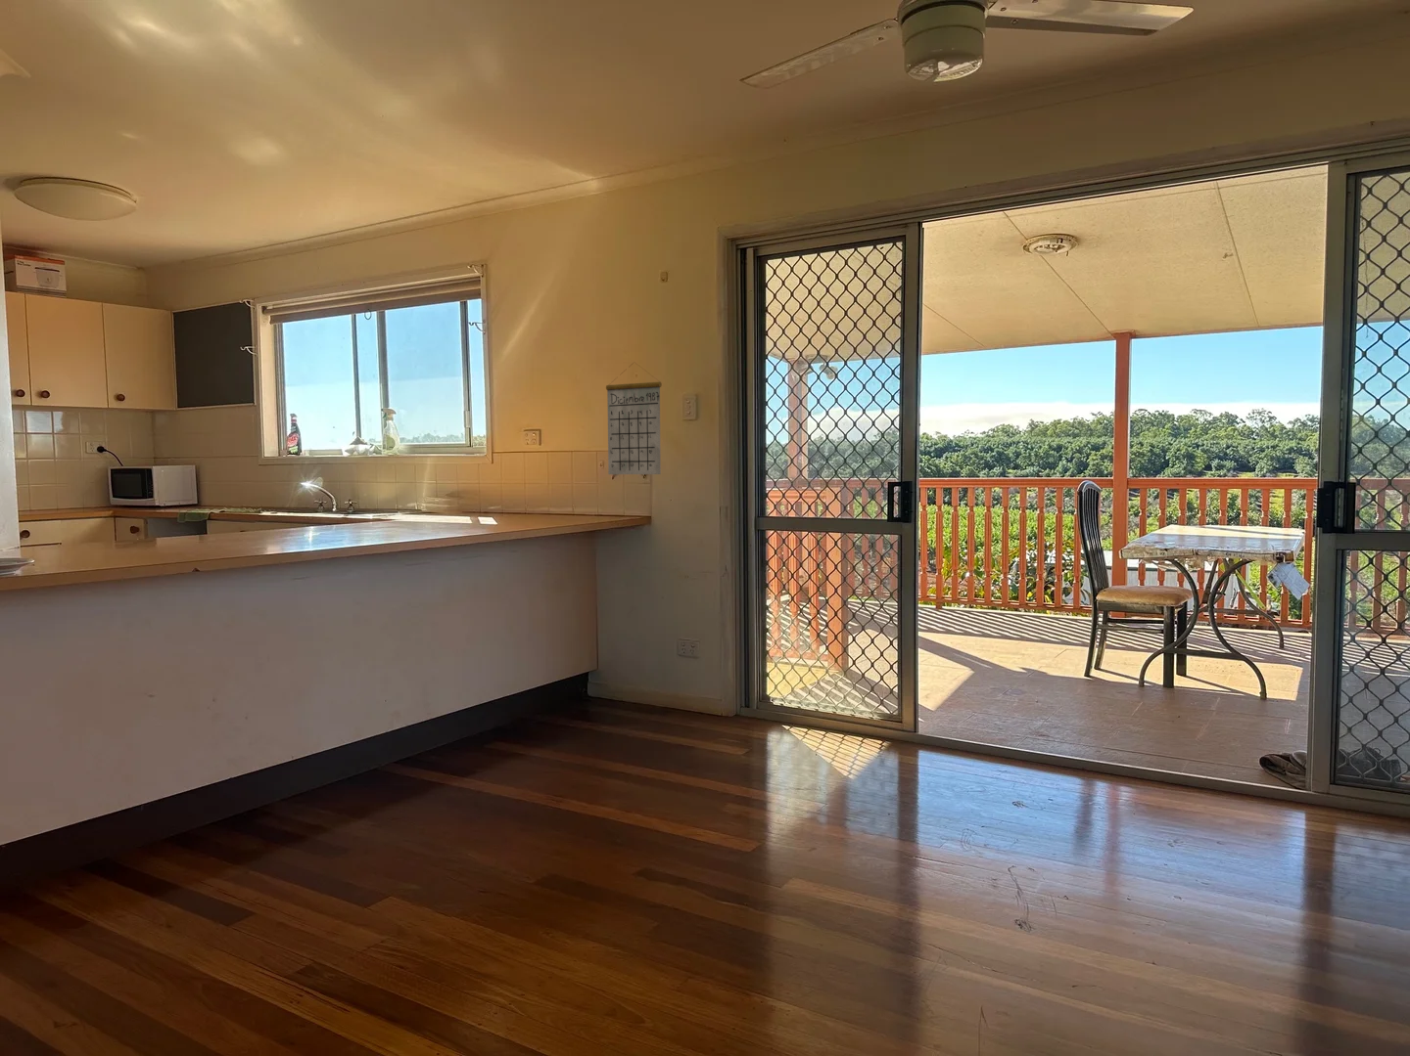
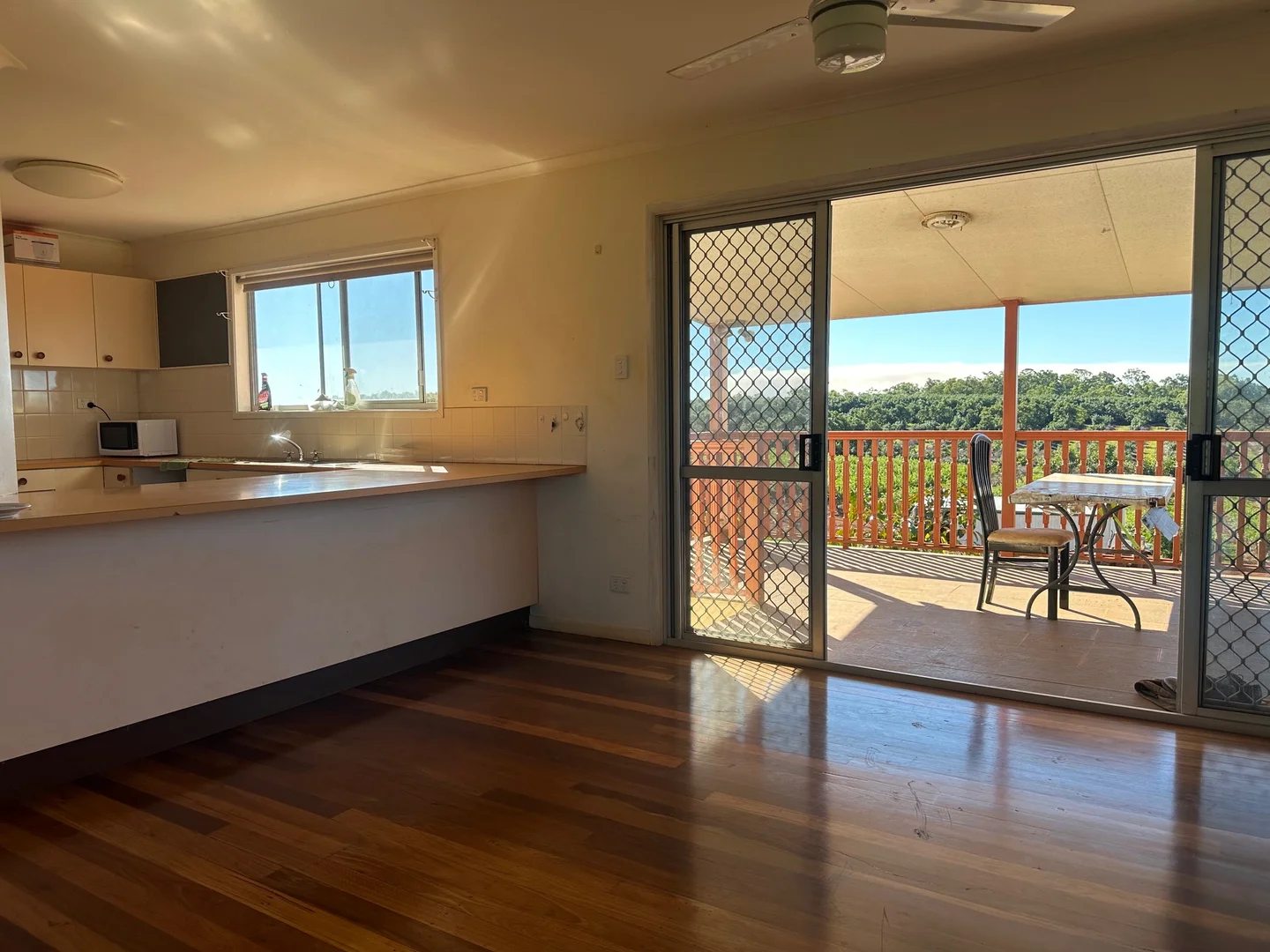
- calendar [605,362,663,475]
